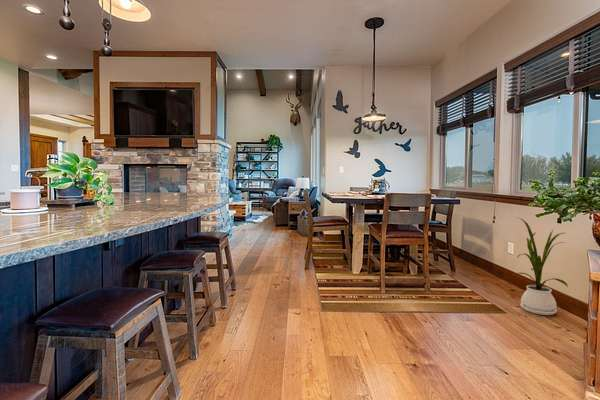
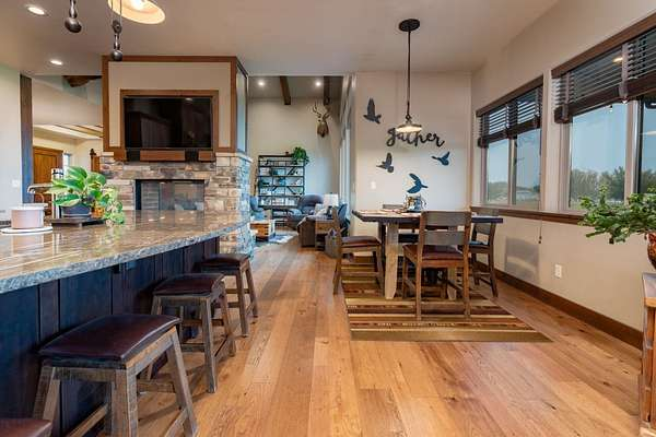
- house plant [513,216,569,316]
